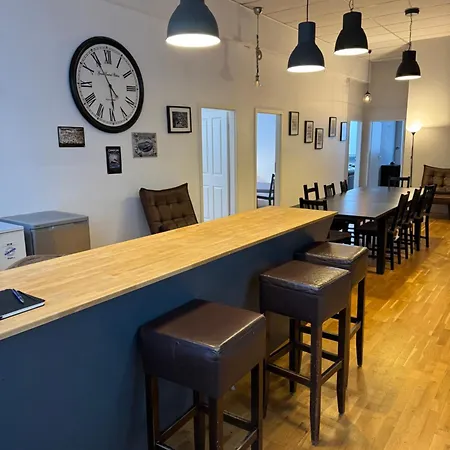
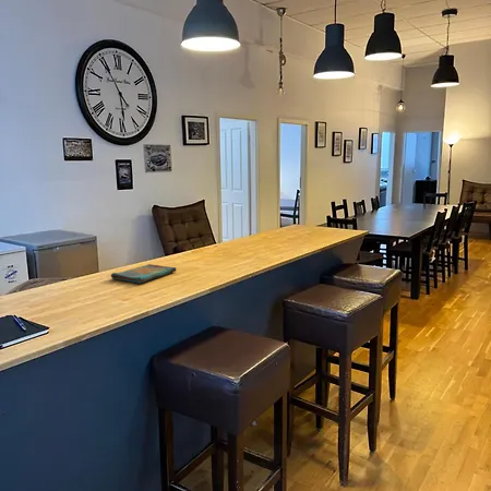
+ dish towel [110,263,177,285]
